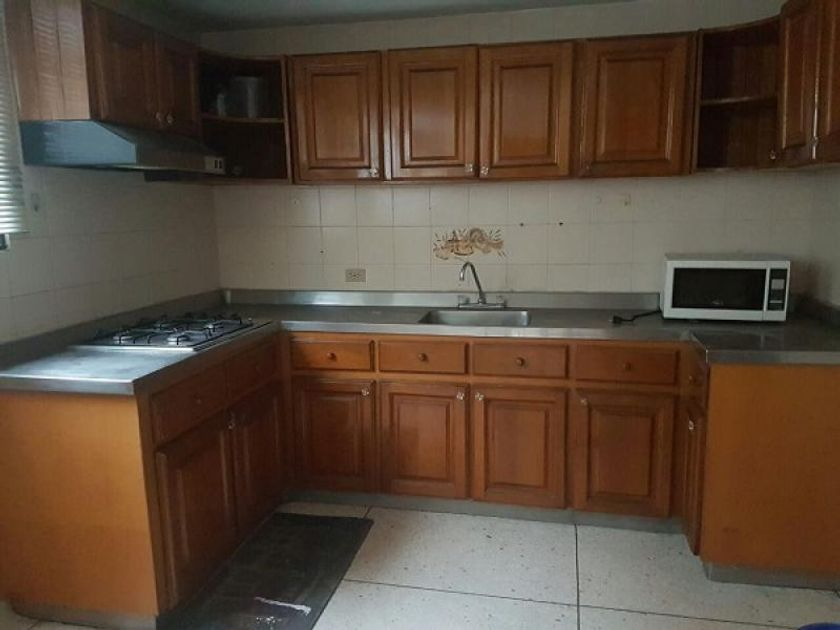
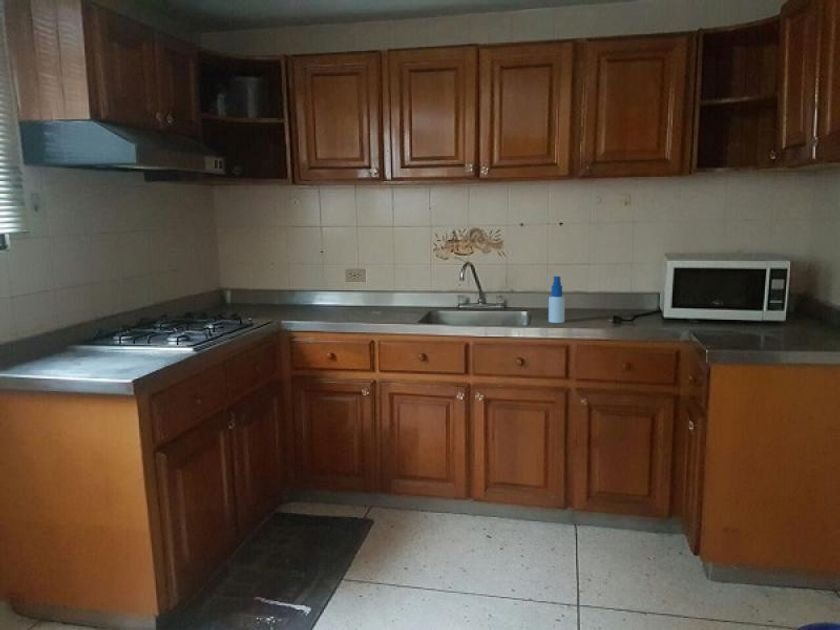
+ spray bottle [548,275,566,324]
